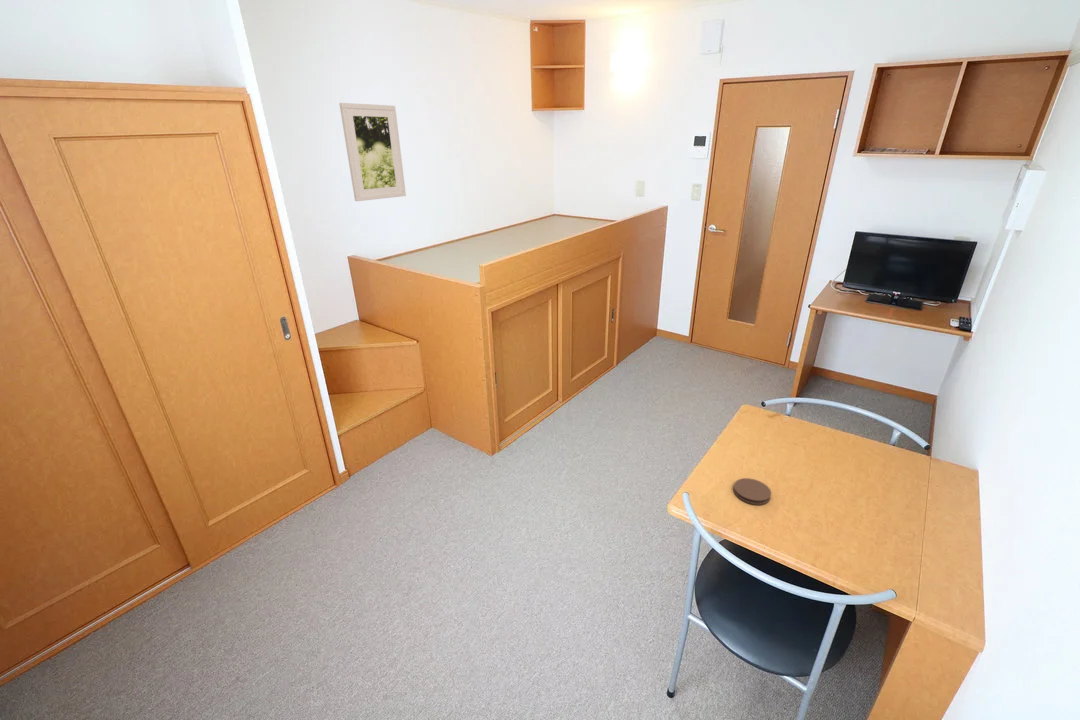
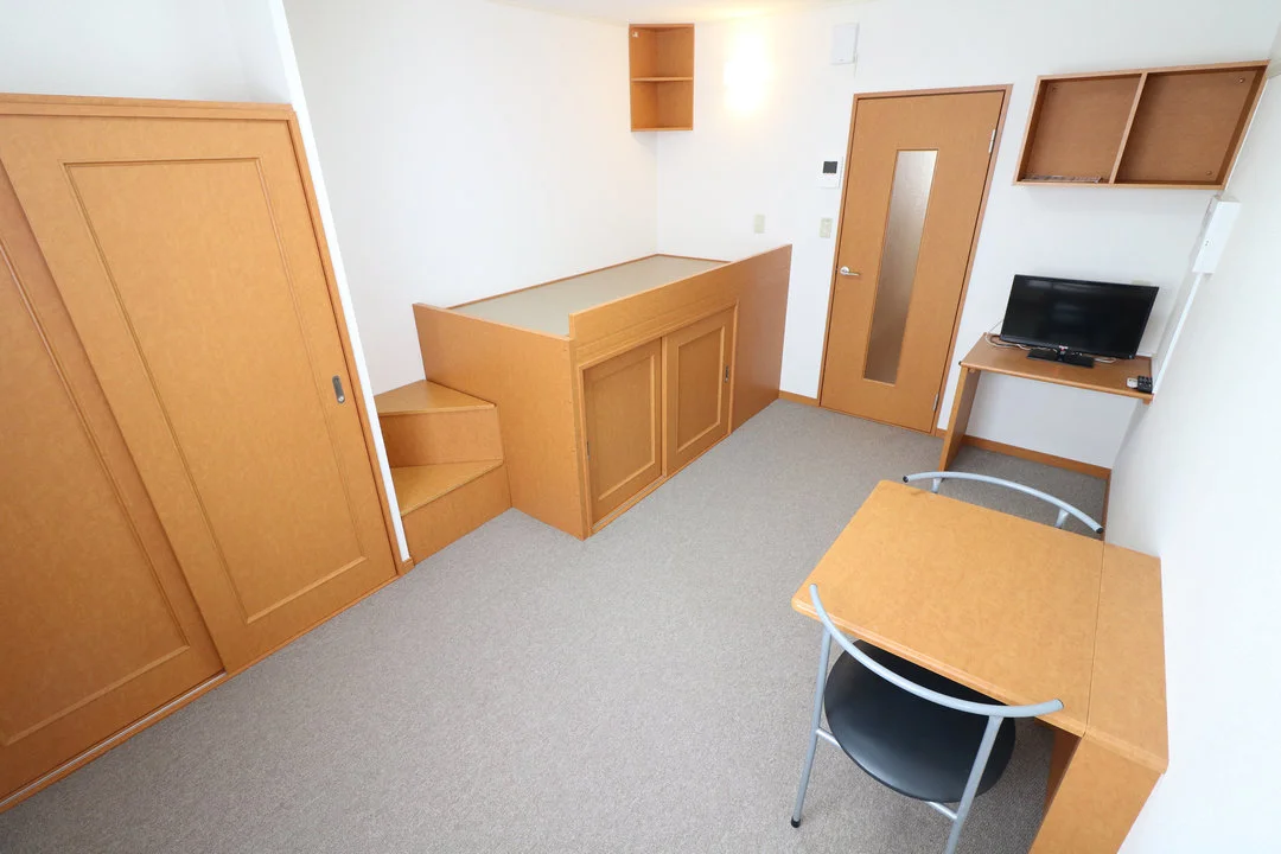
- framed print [338,102,407,202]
- coaster [732,477,772,505]
